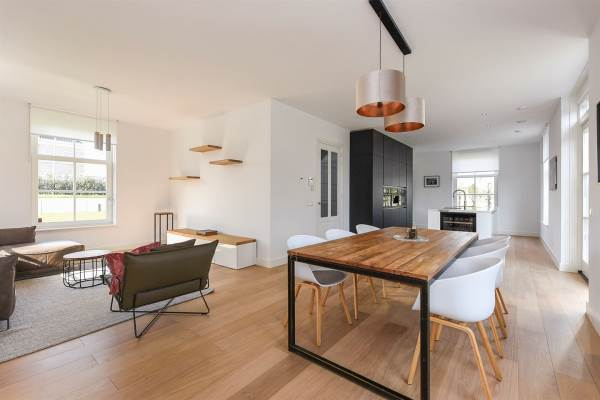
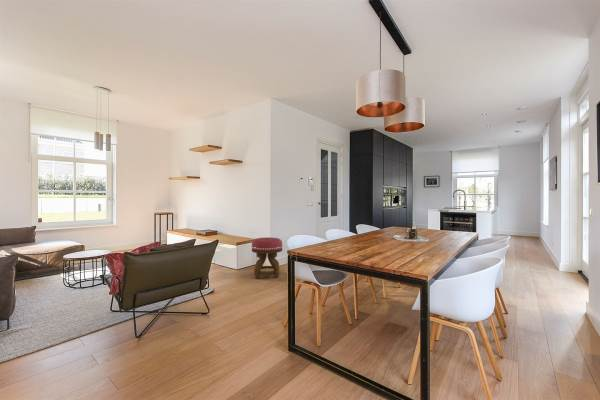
+ ottoman [251,236,283,280]
